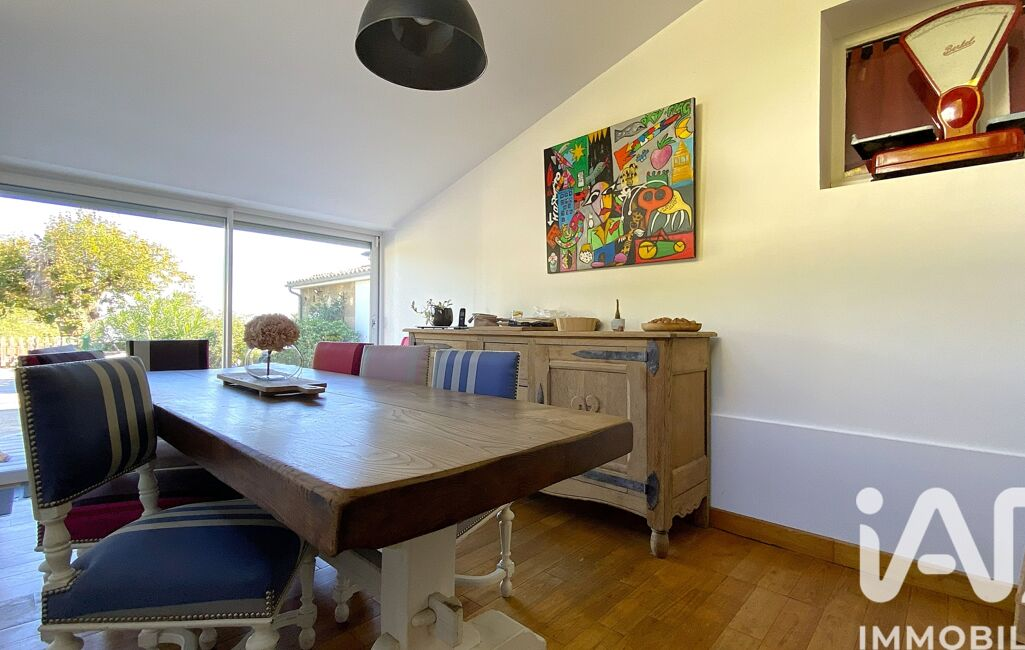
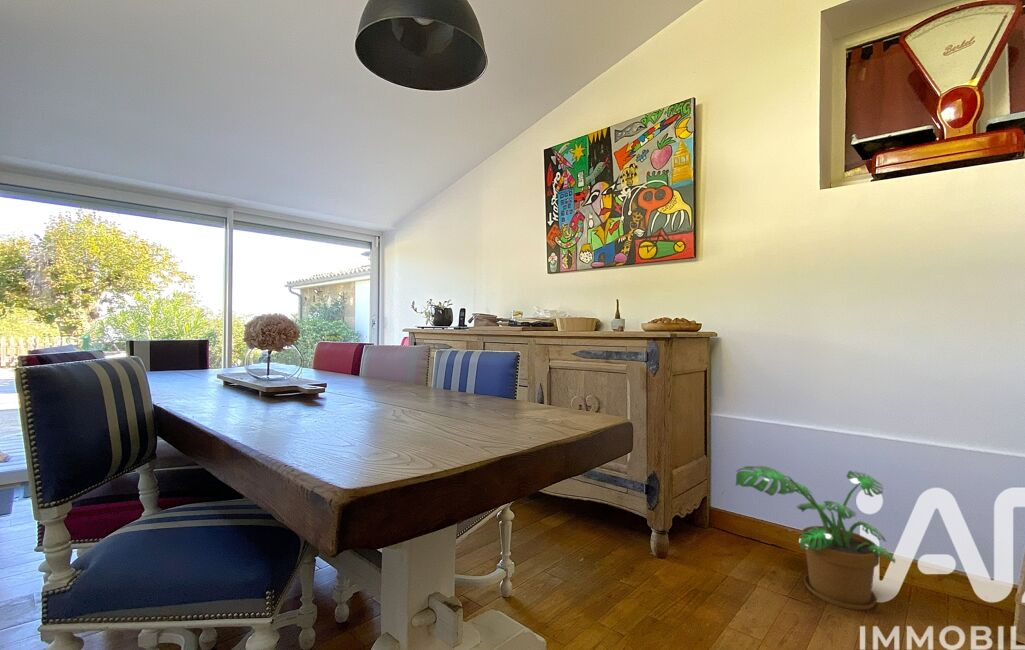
+ potted plant [735,465,896,611]
